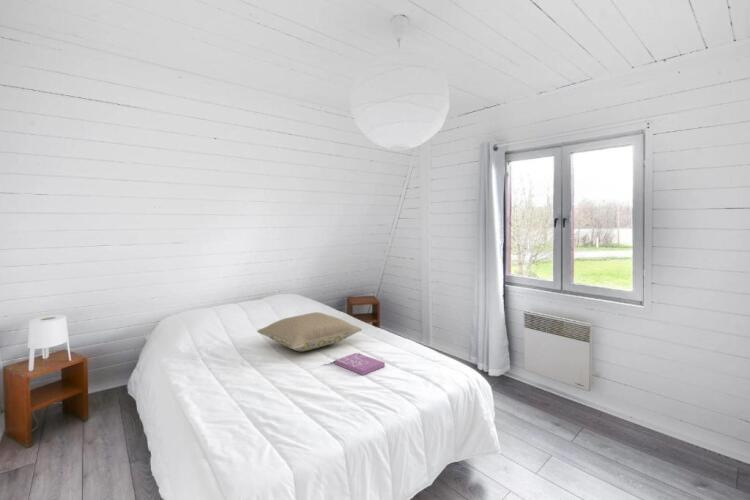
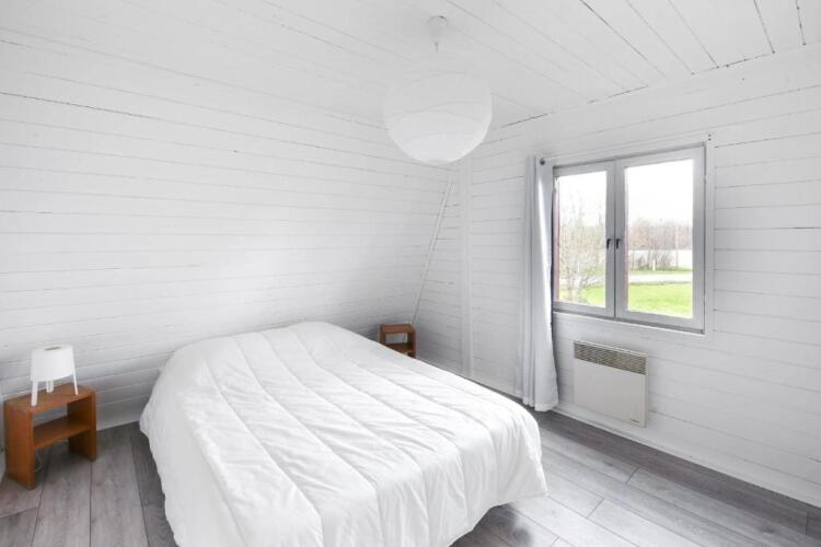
- pillow [256,311,363,352]
- book [334,352,386,376]
